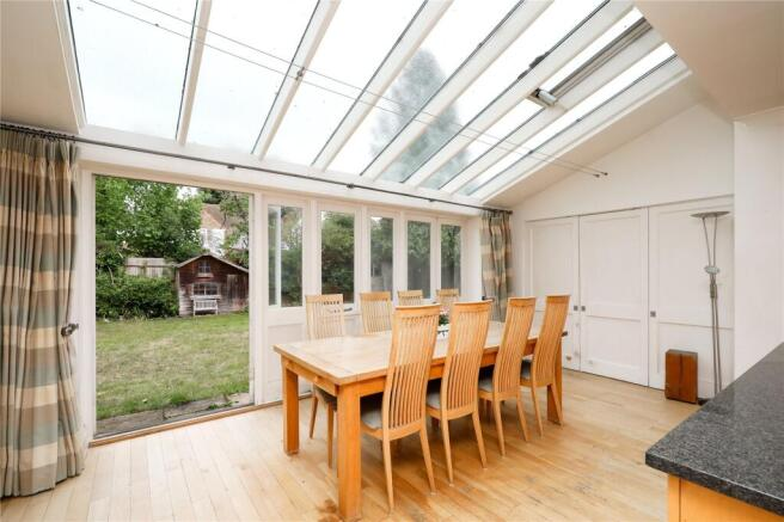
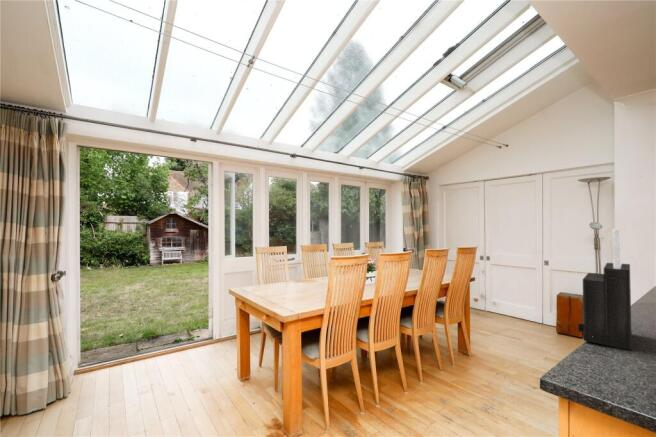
+ knife block [577,228,633,352]
